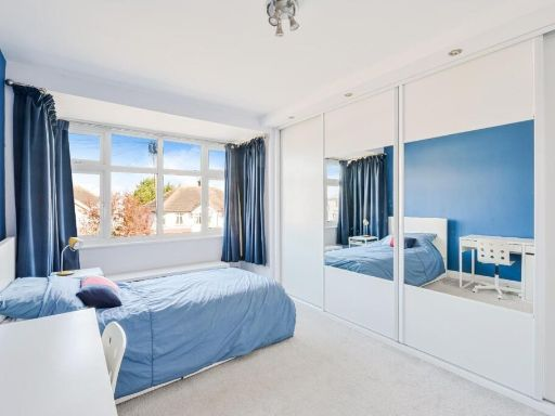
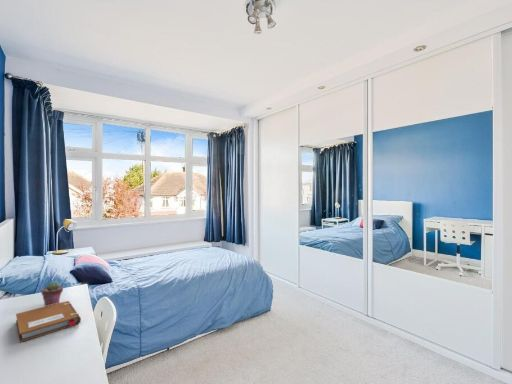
+ notebook [15,300,82,343]
+ potted succulent [40,280,64,307]
